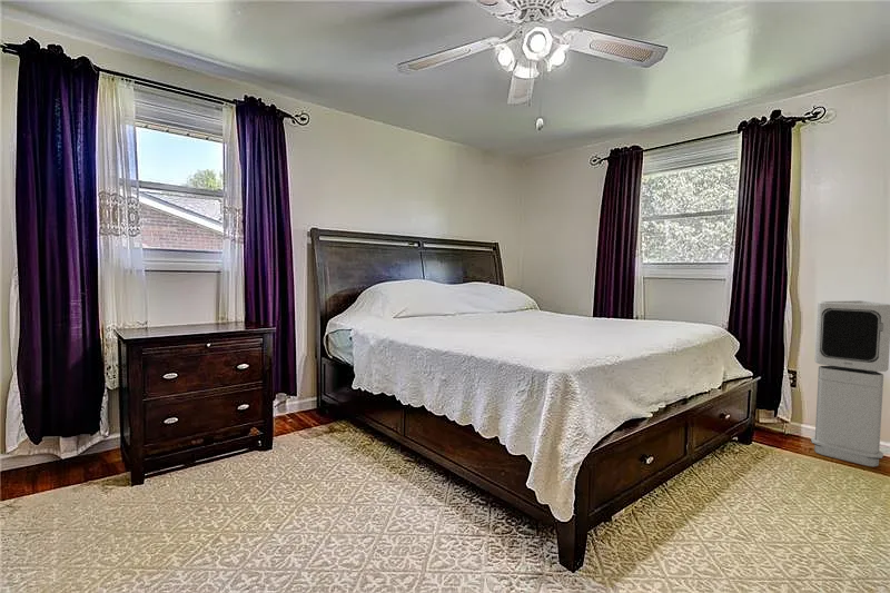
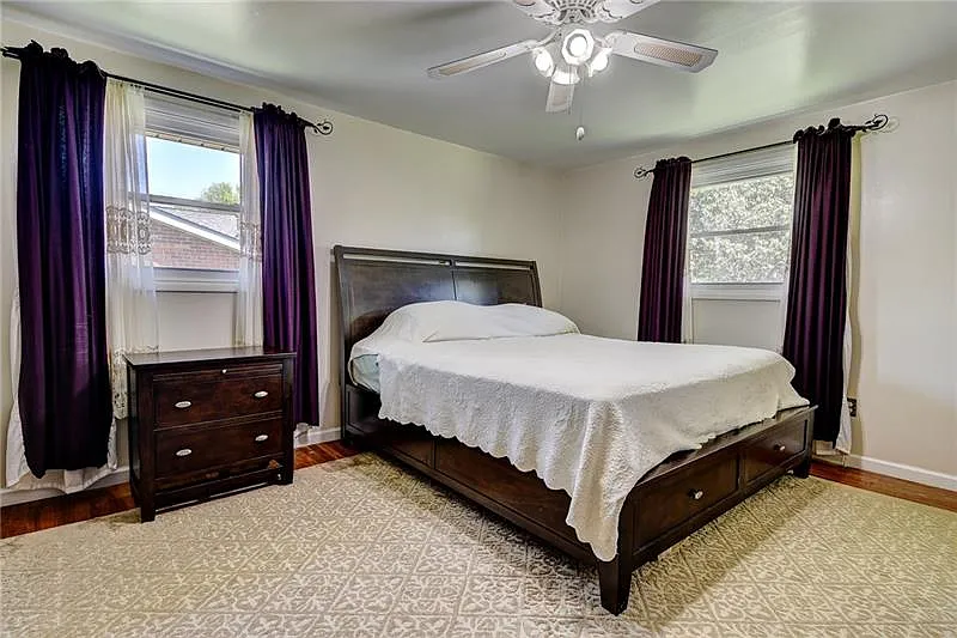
- air purifier [810,299,890,467]
